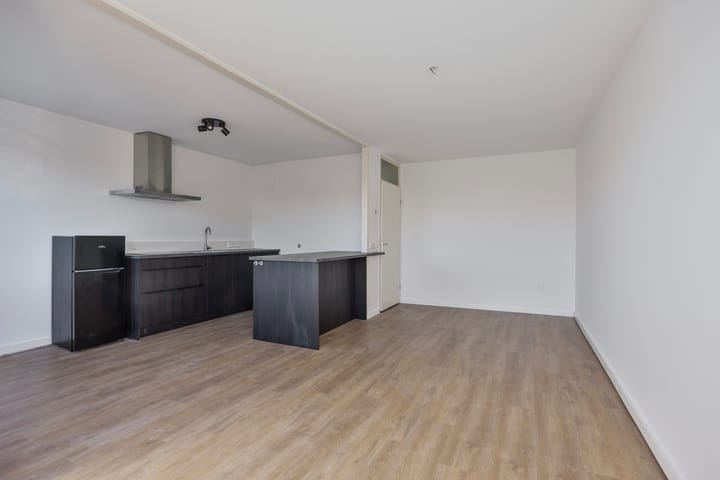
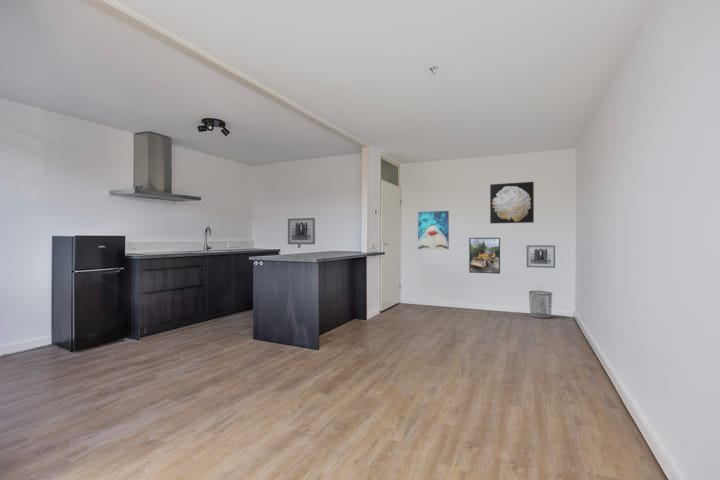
+ wall art [489,181,535,224]
+ wall art [287,217,316,245]
+ waste bin [528,290,553,319]
+ wall art [417,210,450,250]
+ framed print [468,237,501,275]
+ wall art [525,244,556,269]
